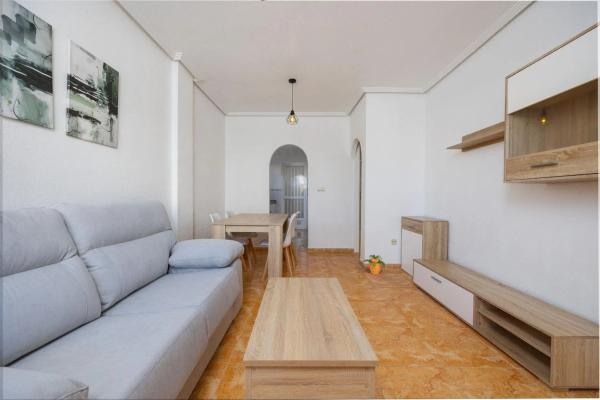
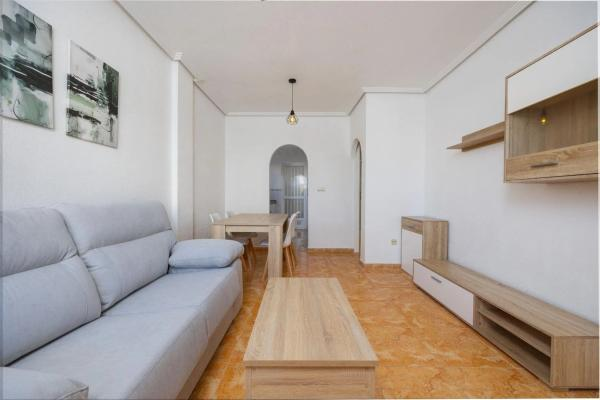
- potted plant [361,254,386,275]
